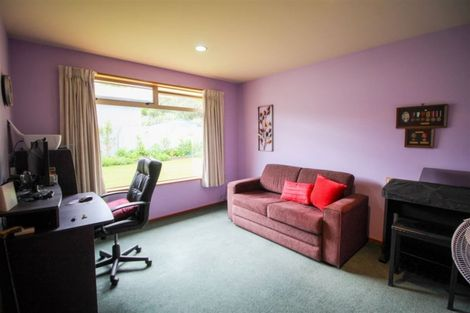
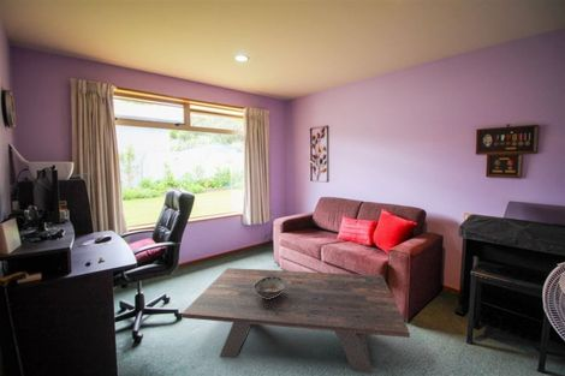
+ coffee table [180,267,411,375]
+ decorative bowl [254,276,285,299]
